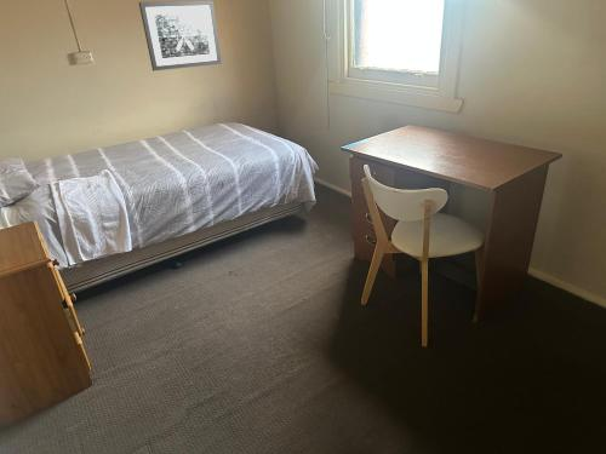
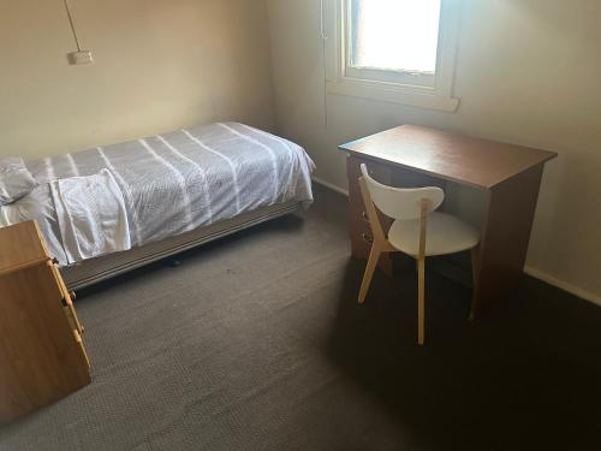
- wall art [138,0,223,71]
